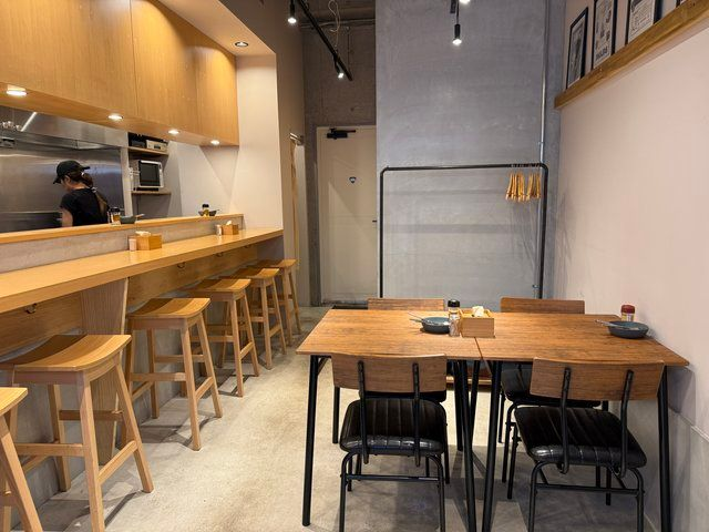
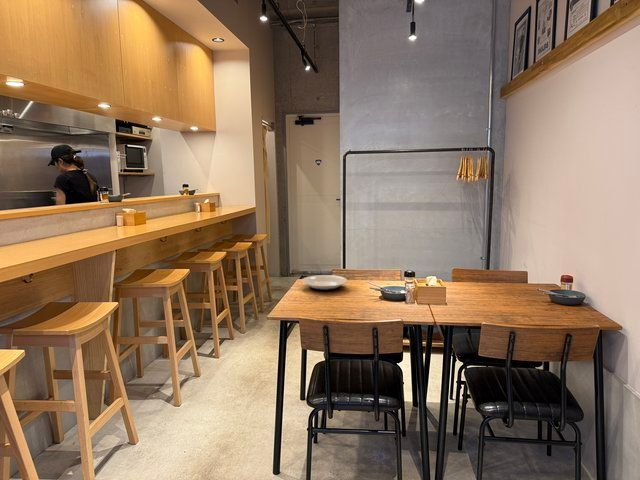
+ plate [301,274,348,292]
